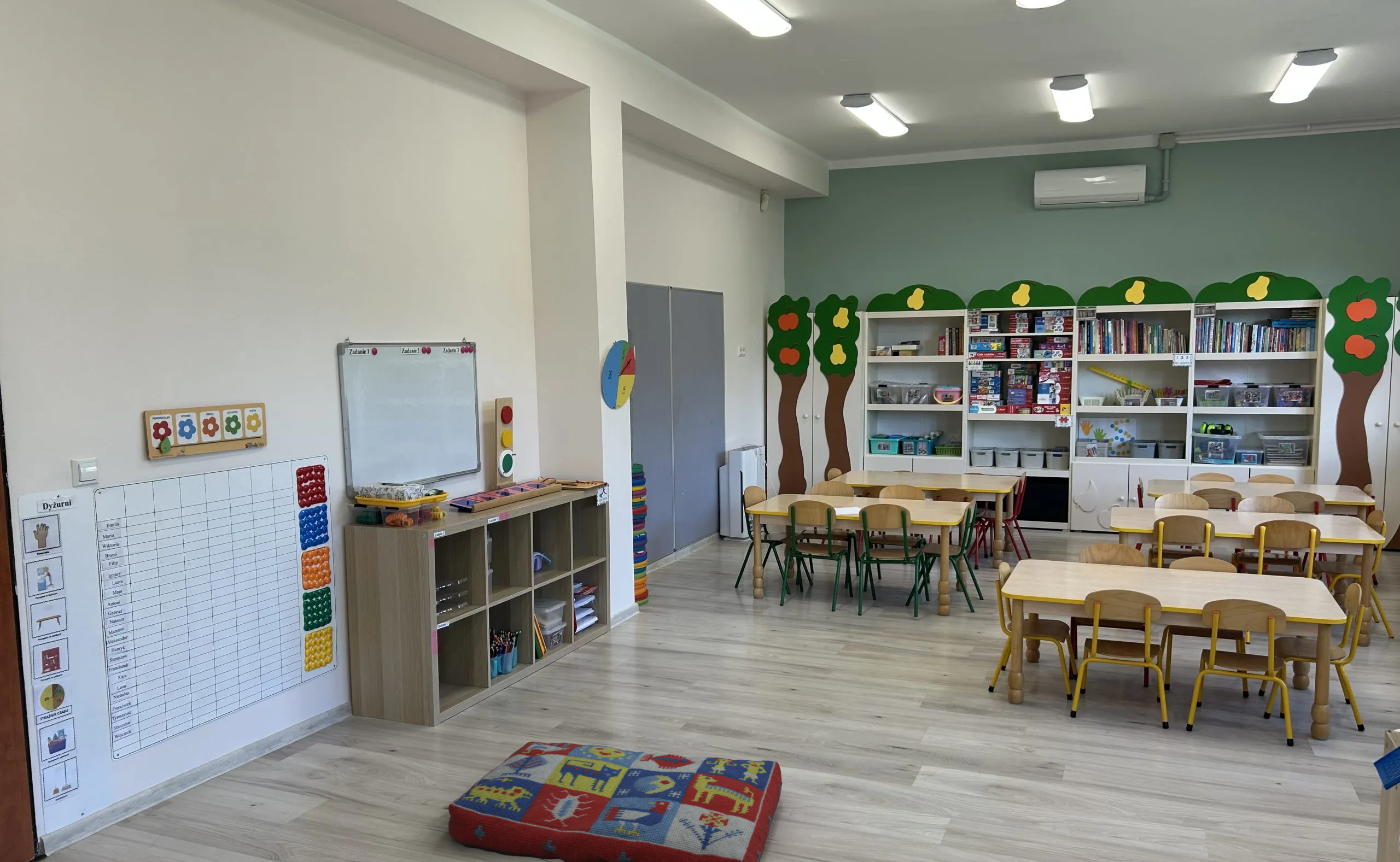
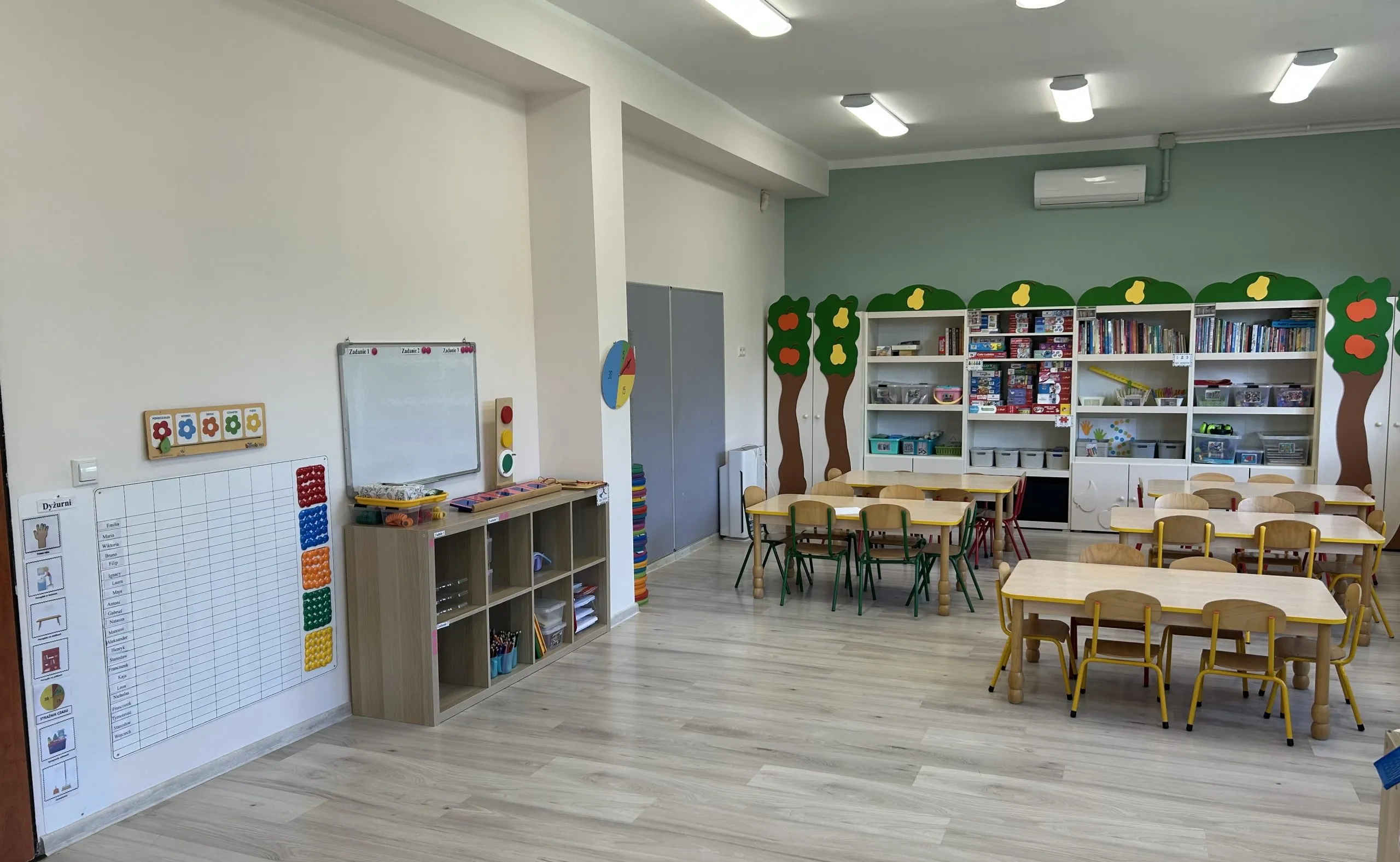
- play mat [448,741,783,862]
